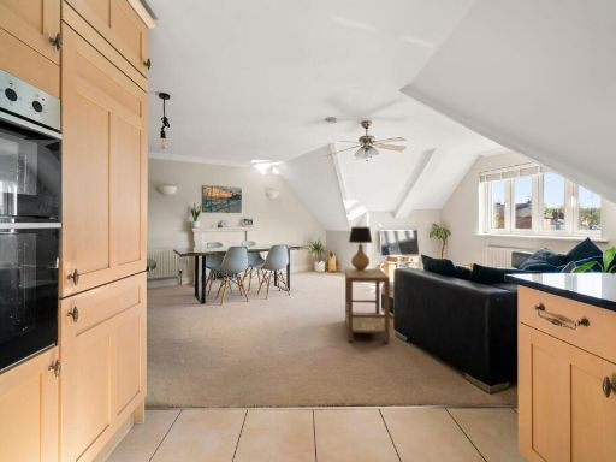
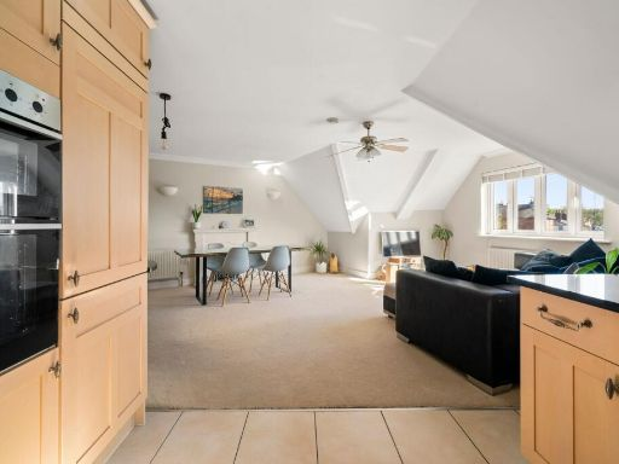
- side table [344,267,391,344]
- table lamp [348,226,383,273]
